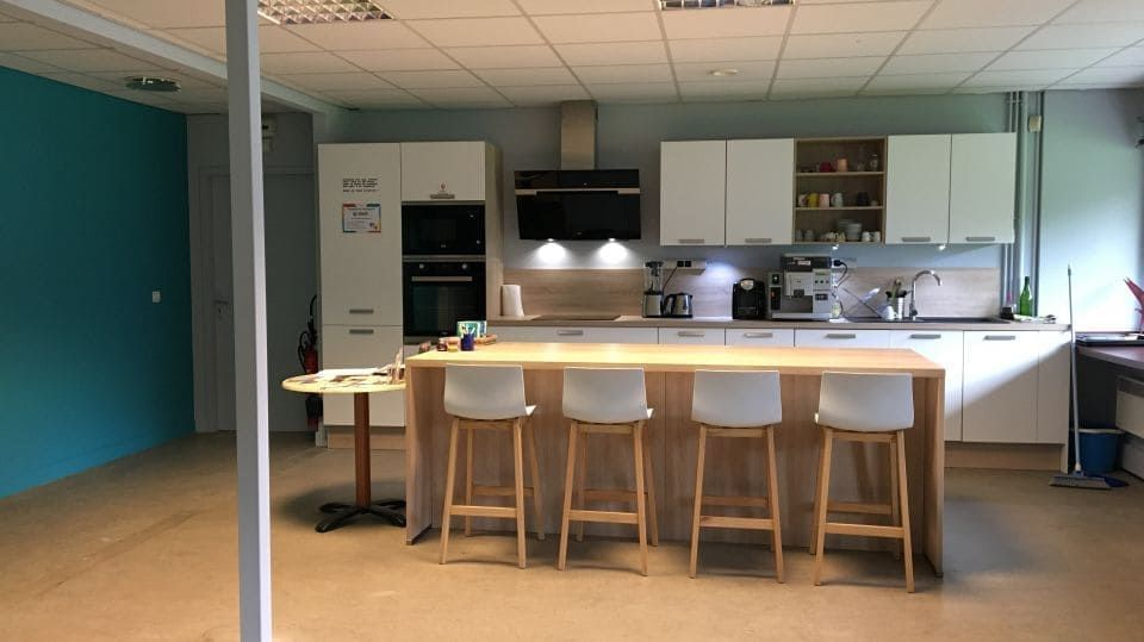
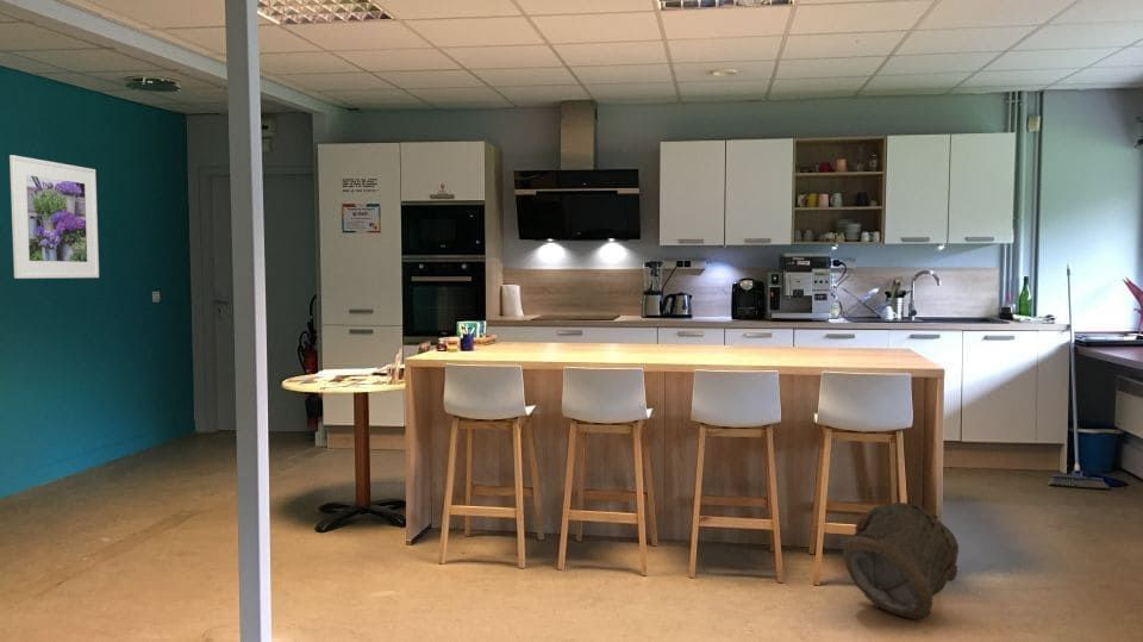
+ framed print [8,154,100,280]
+ bag [842,500,960,621]
